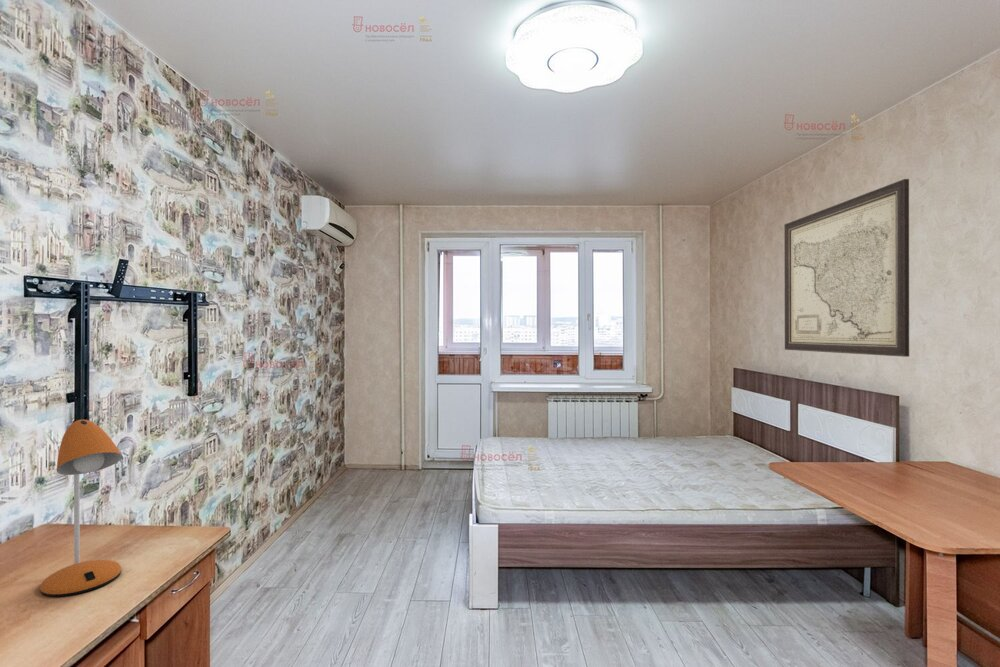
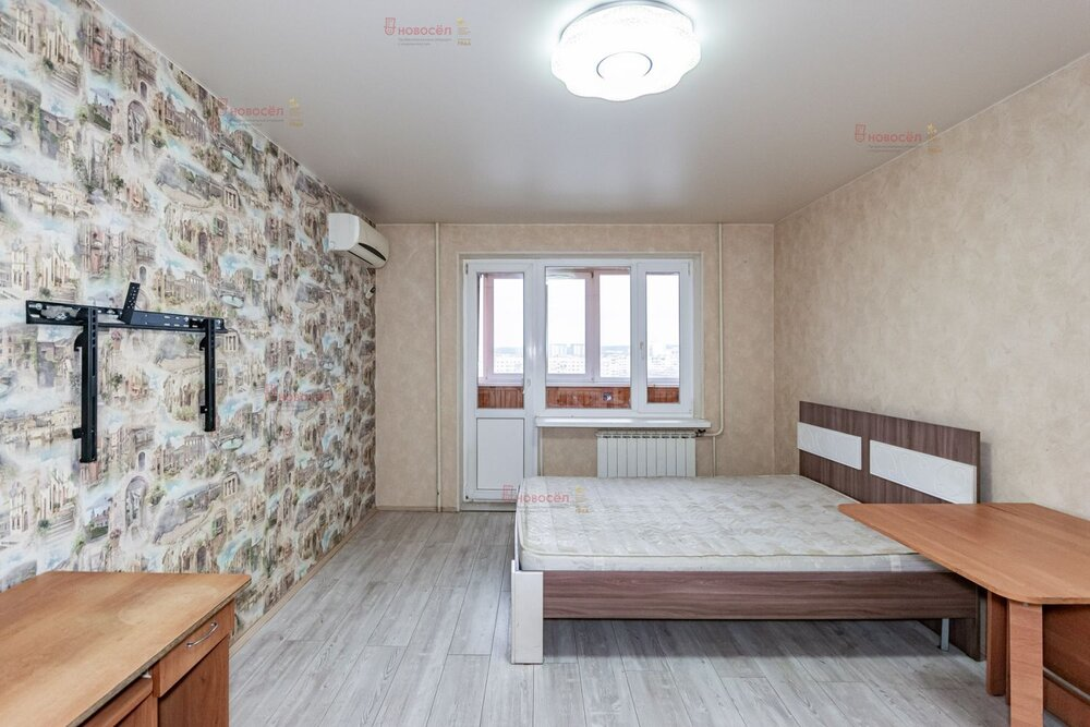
- wall art [784,178,910,358]
- desk lamp [39,419,123,598]
